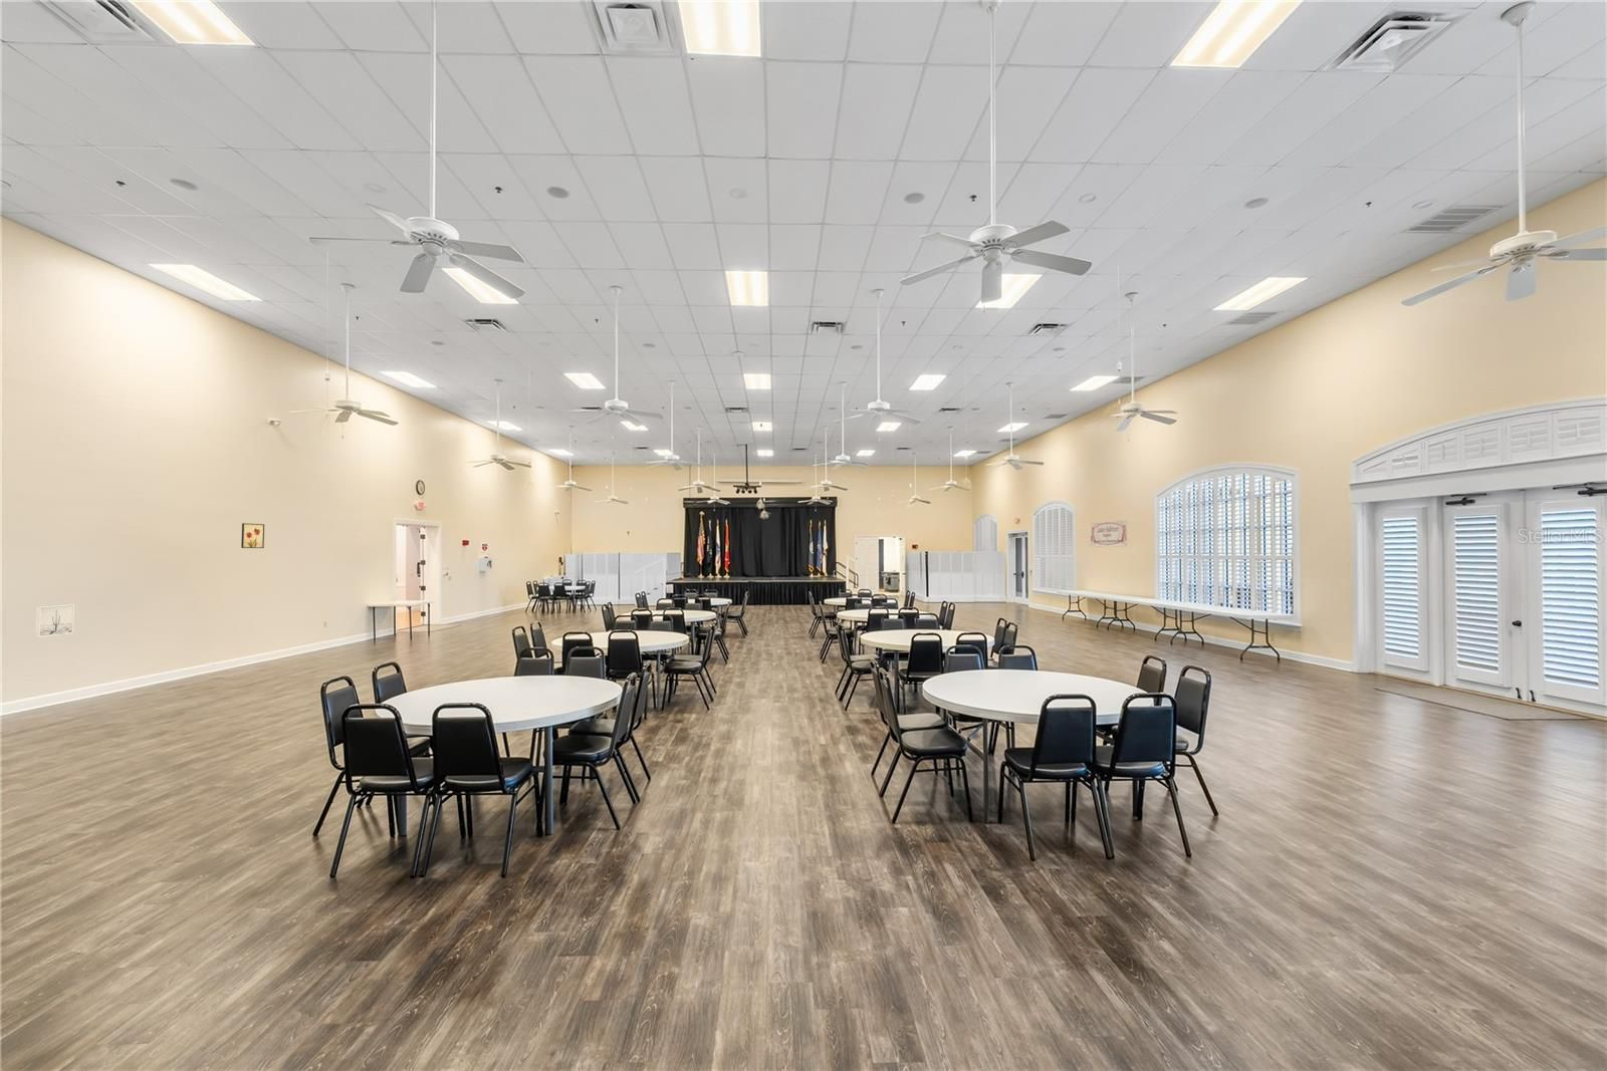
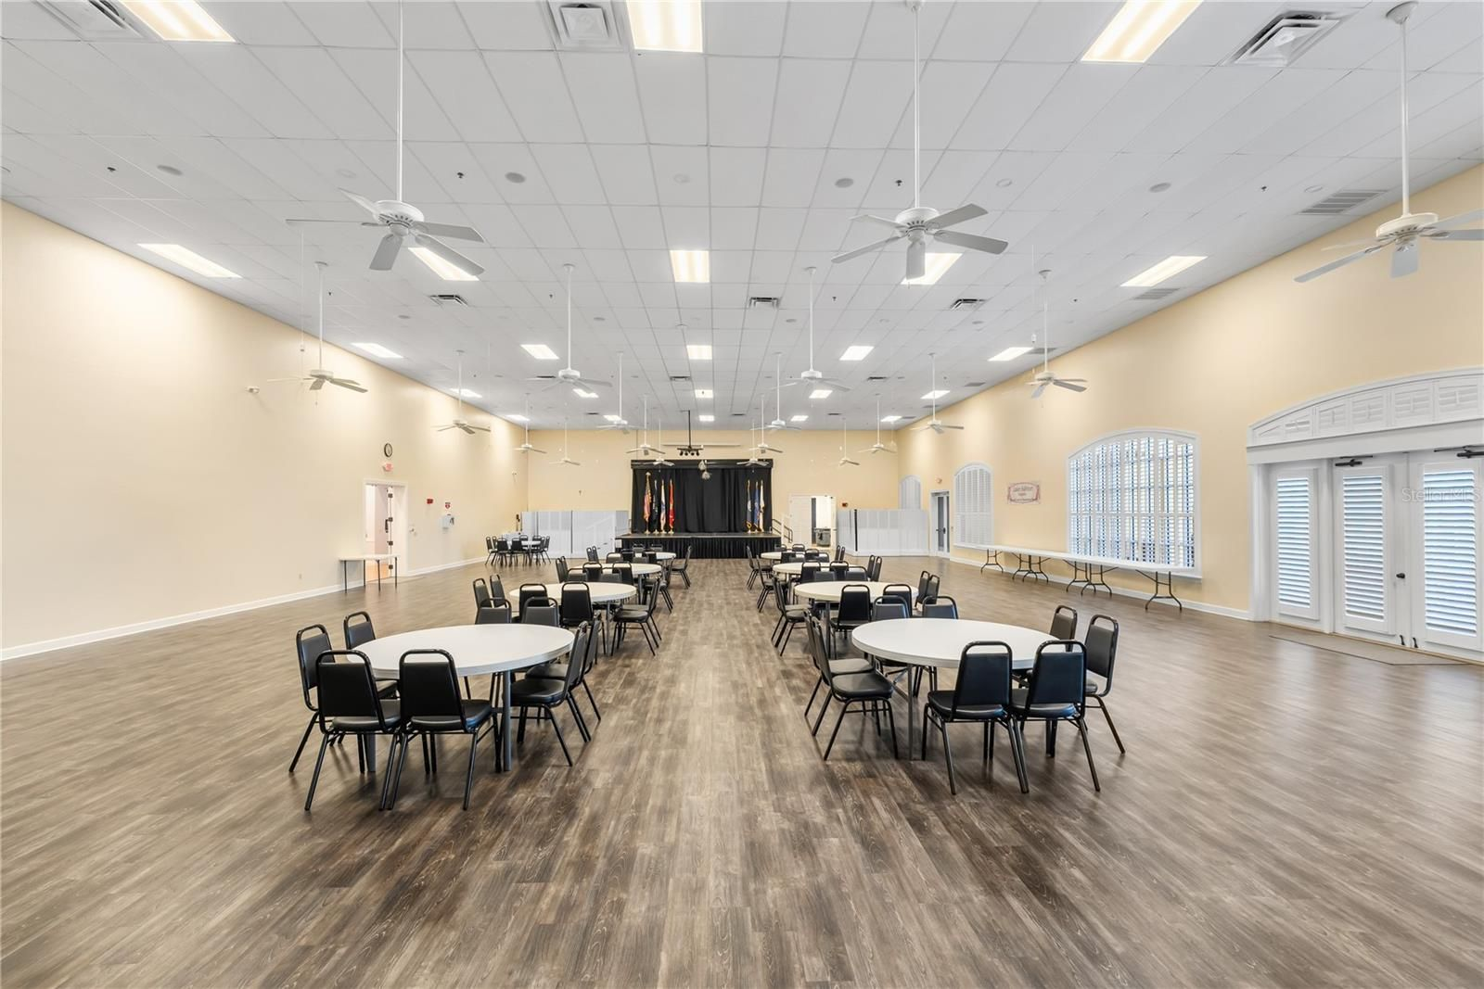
- wall art [35,605,75,638]
- wall art [240,522,265,549]
